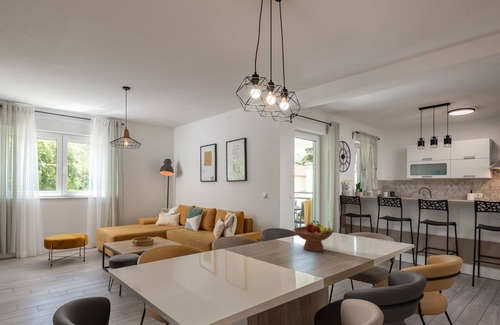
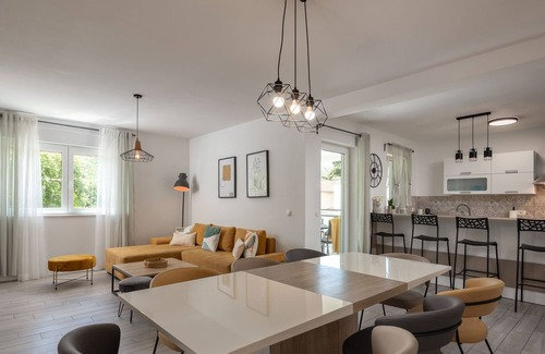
- fruit bowl [292,219,335,253]
